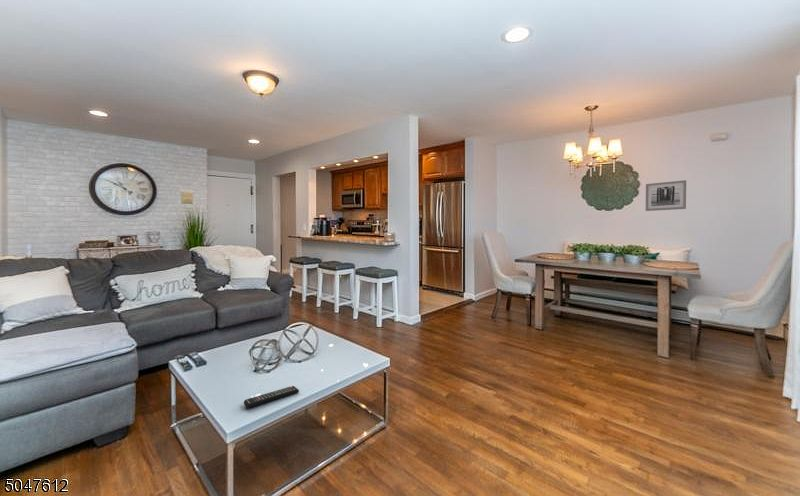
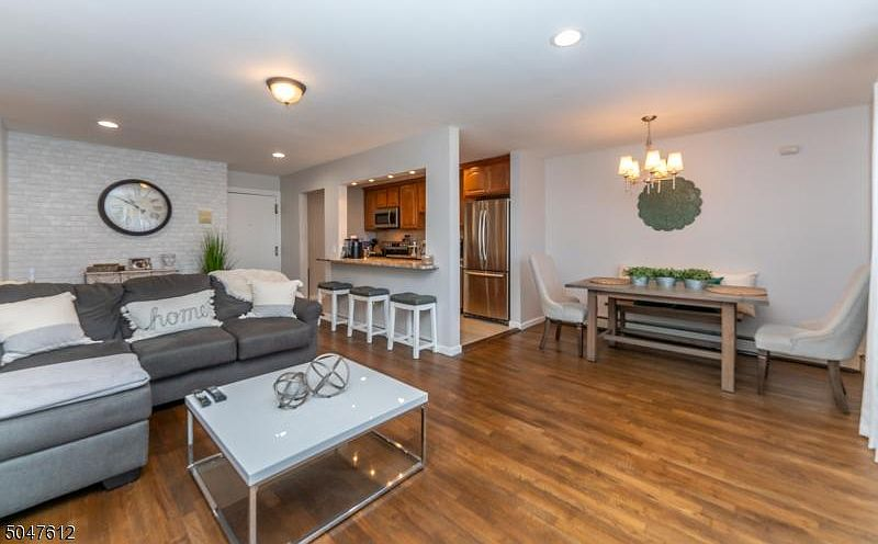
- wall art [645,179,687,212]
- remote control [243,385,300,409]
